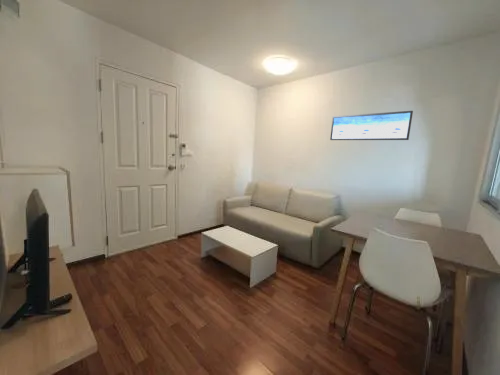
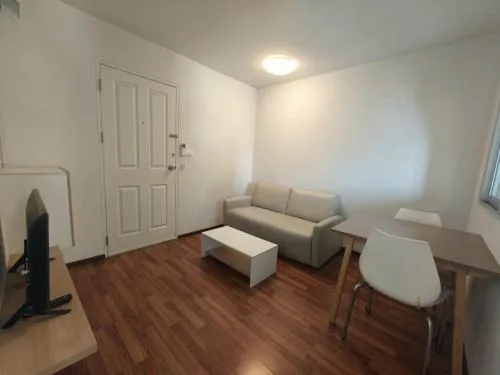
- wall art [329,110,414,141]
